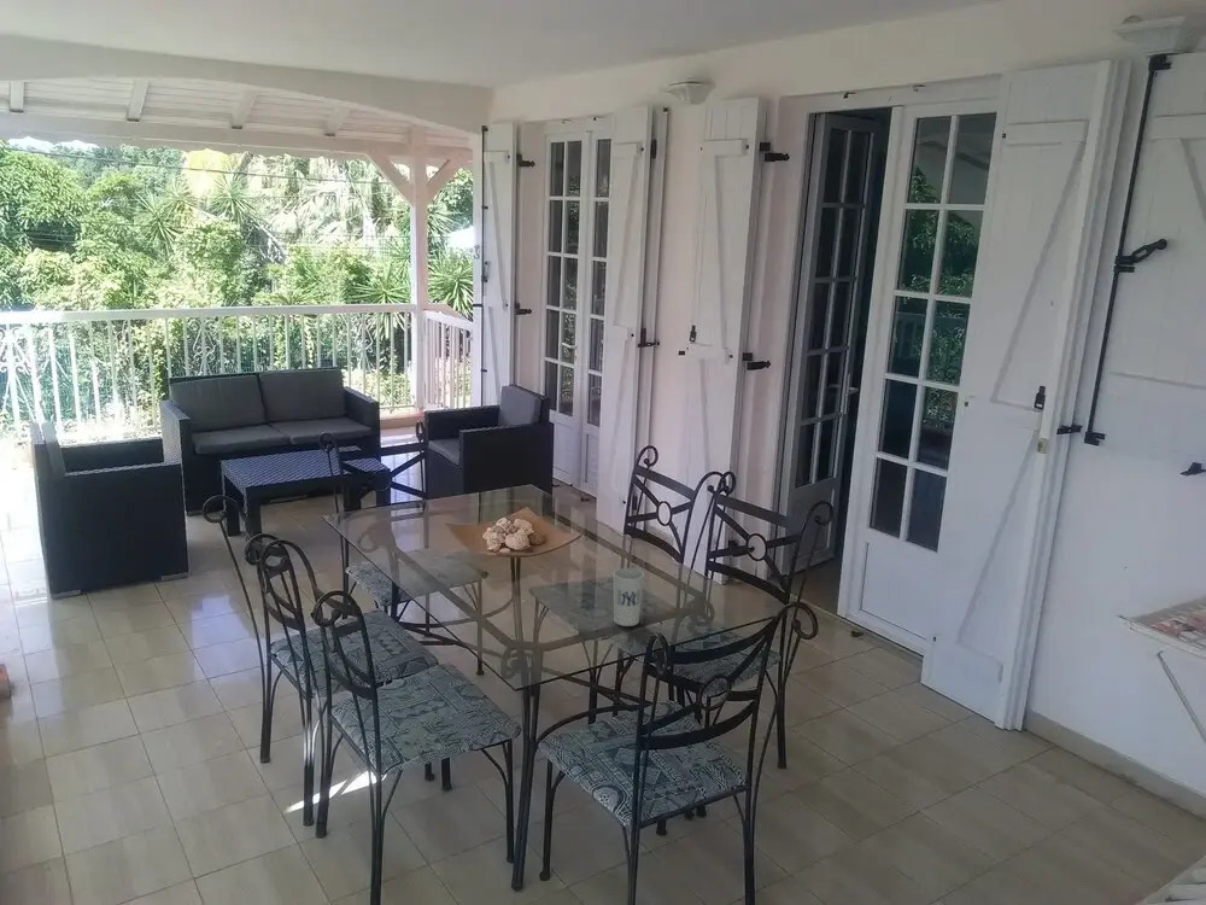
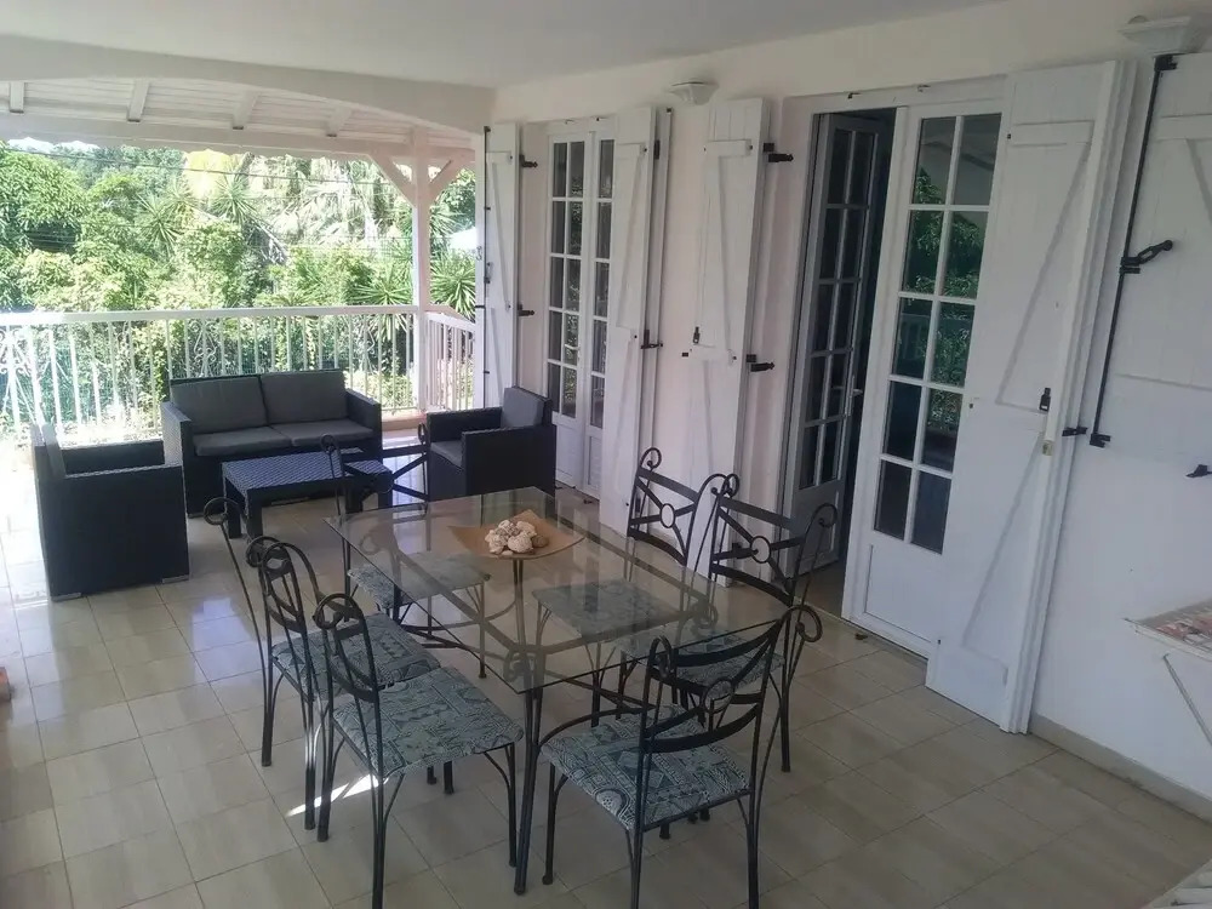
- cup [611,567,645,627]
